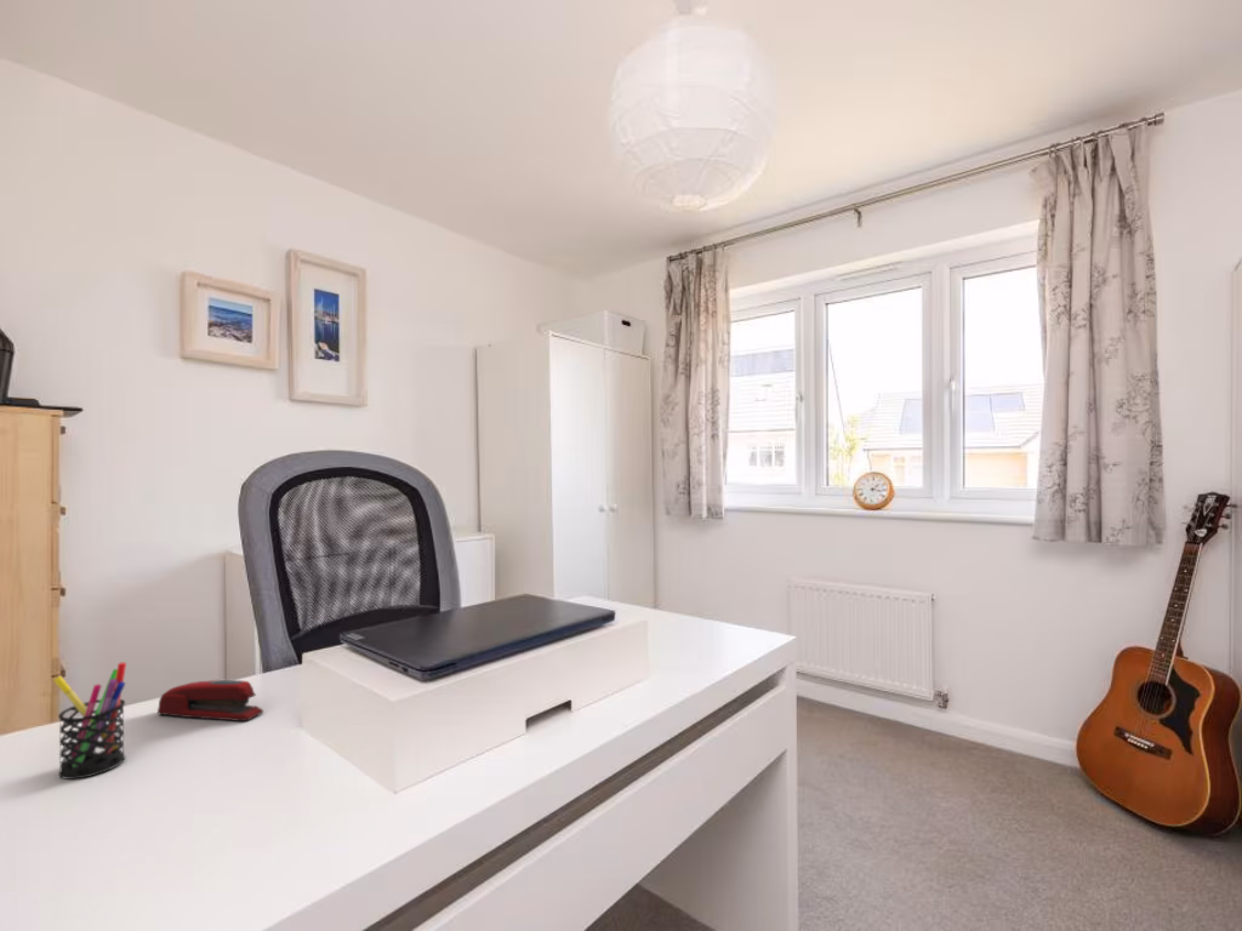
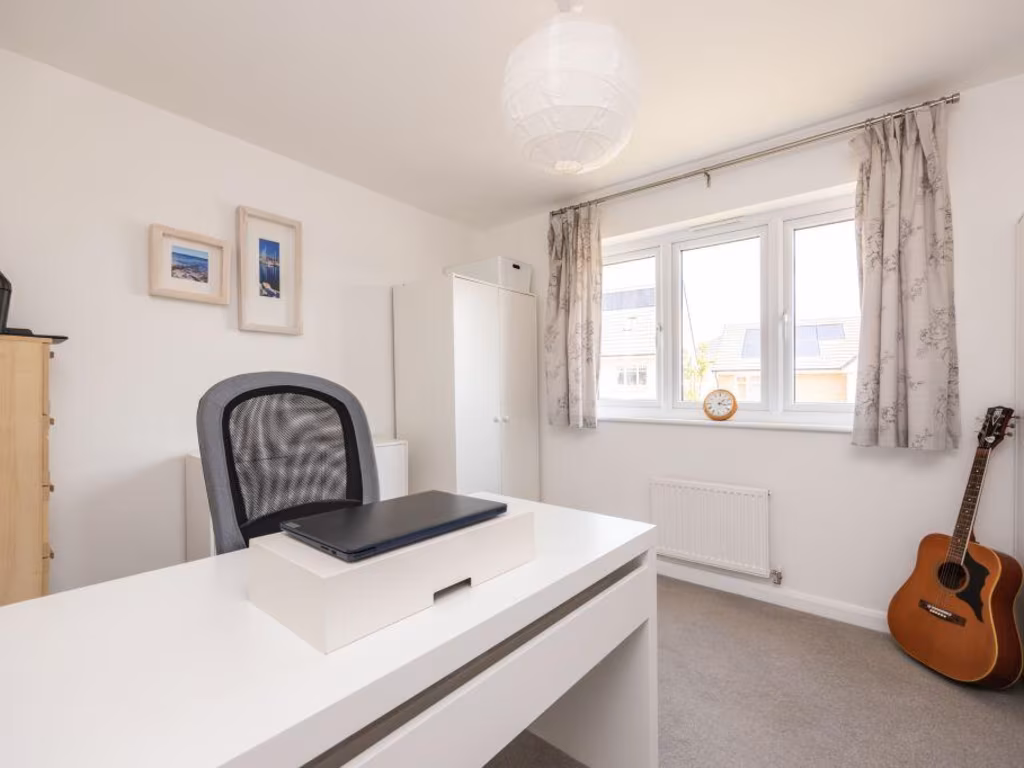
- pen holder [52,661,127,781]
- stapler [156,679,264,722]
